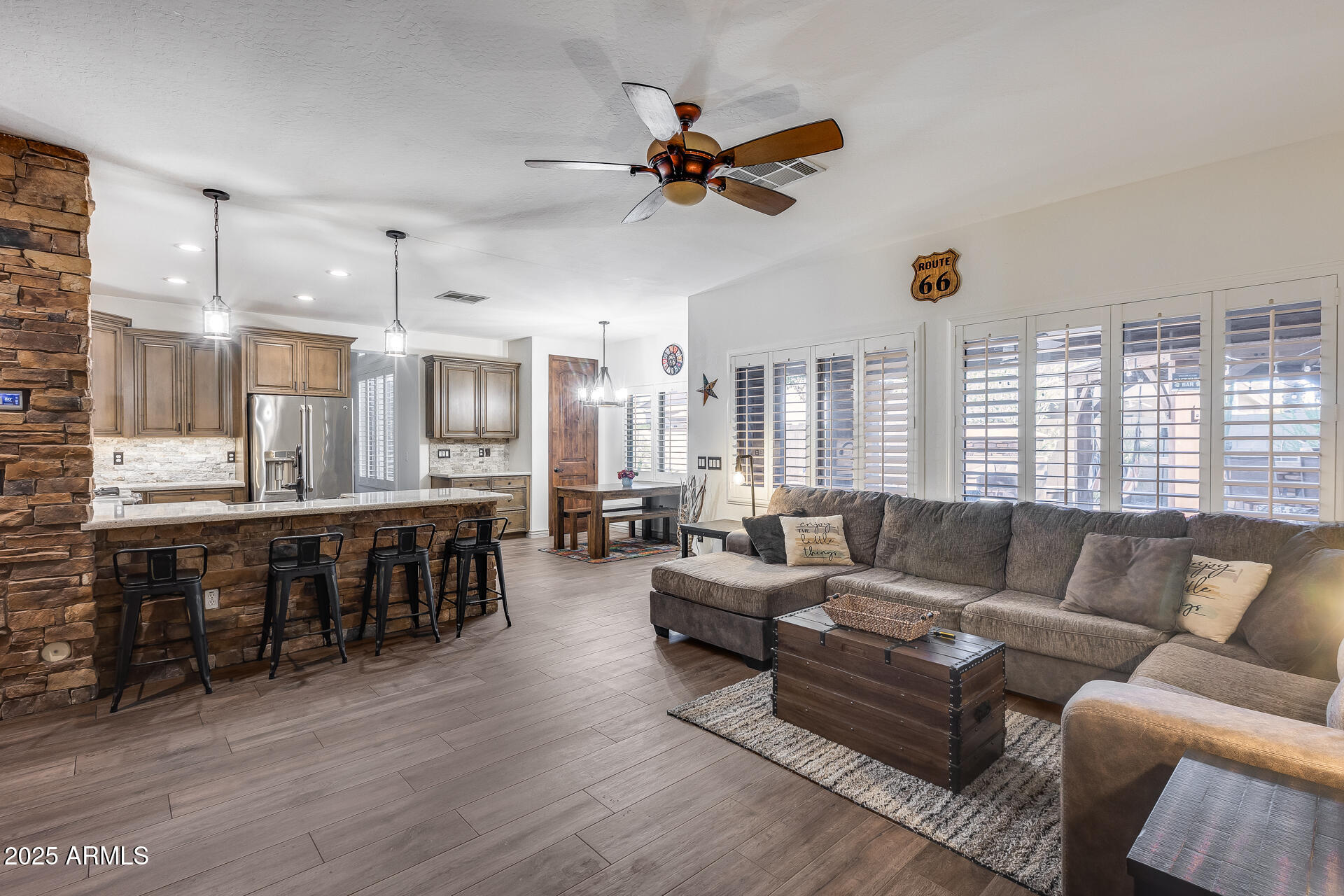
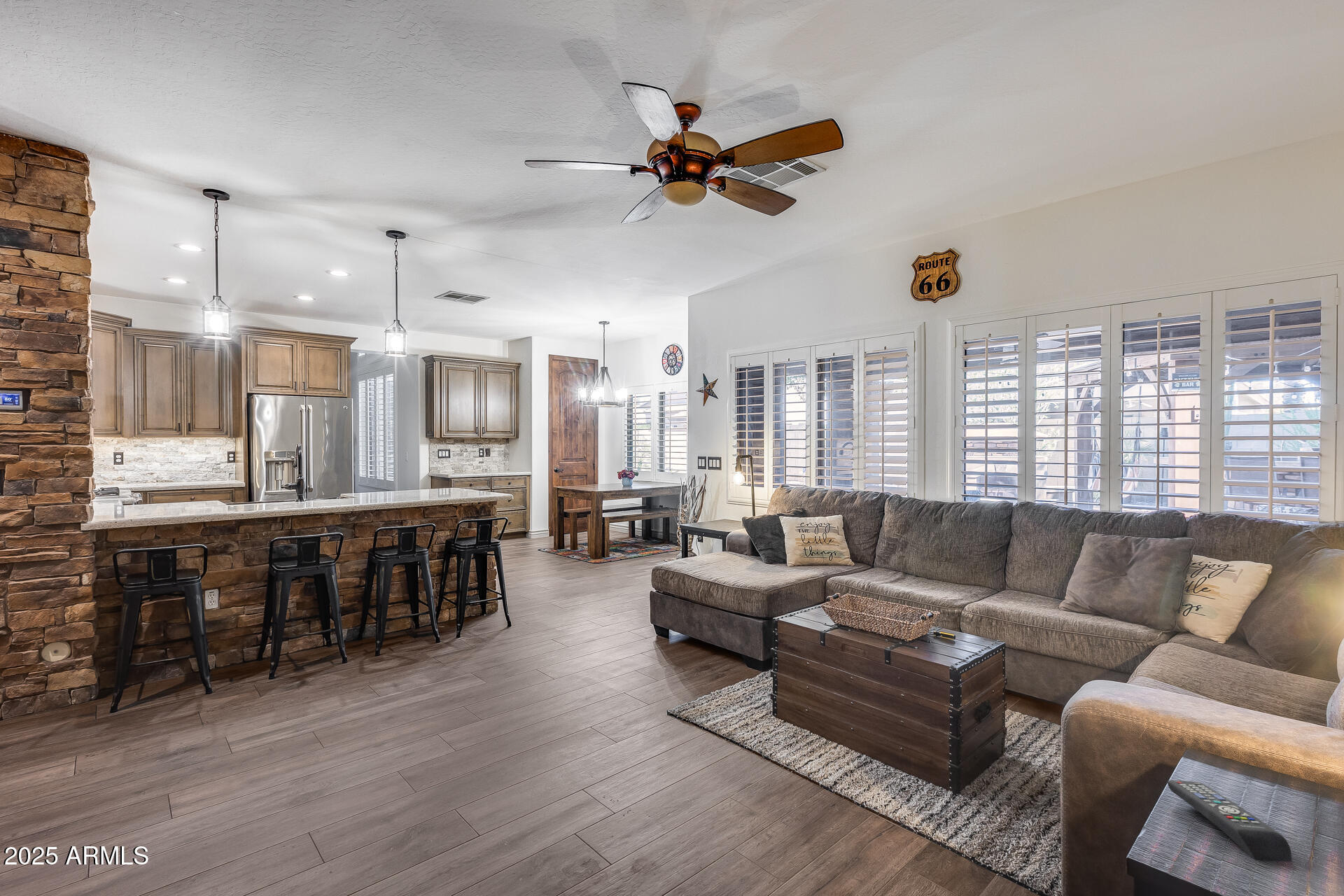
+ remote control [1167,780,1292,862]
